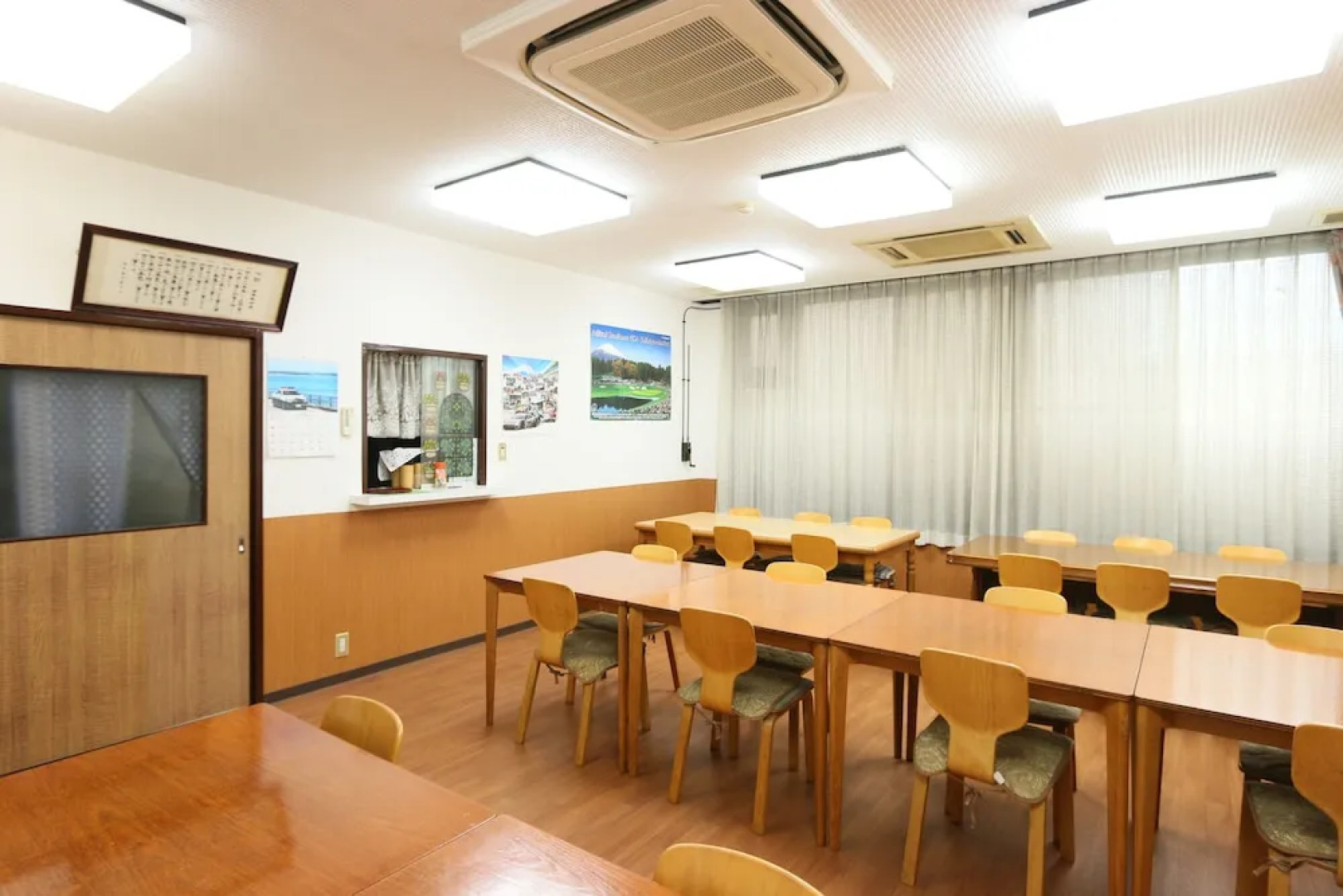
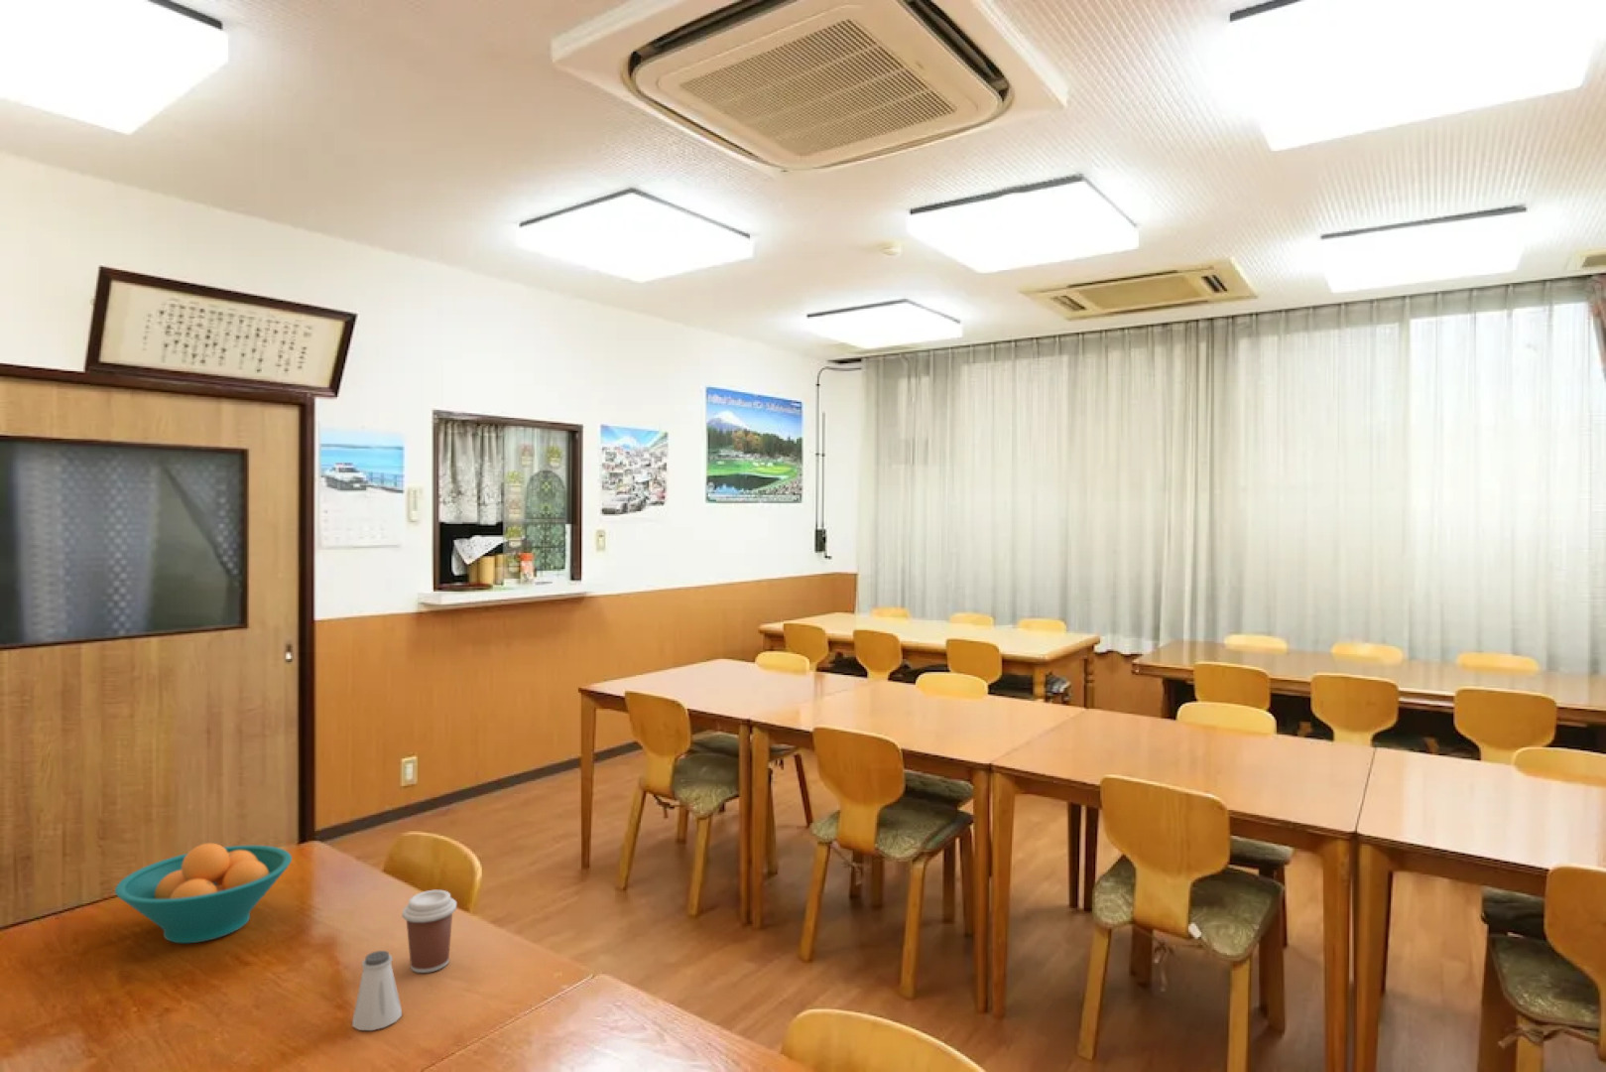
+ coffee cup [401,889,457,974]
+ fruit bowl [114,842,293,944]
+ saltshaker [352,950,403,1031]
